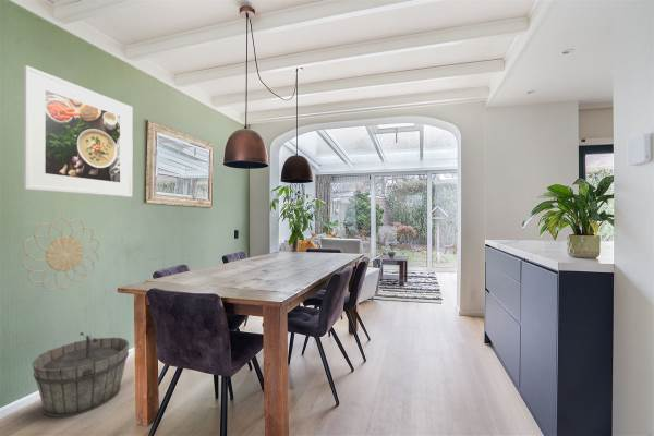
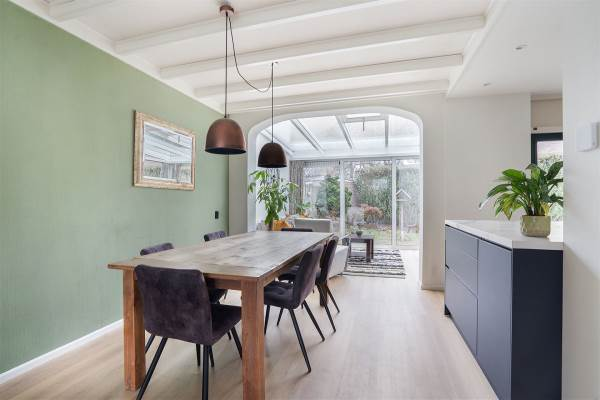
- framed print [22,64,134,198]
- decorative wall piece [21,216,100,292]
- wooden bucket [32,331,130,419]
